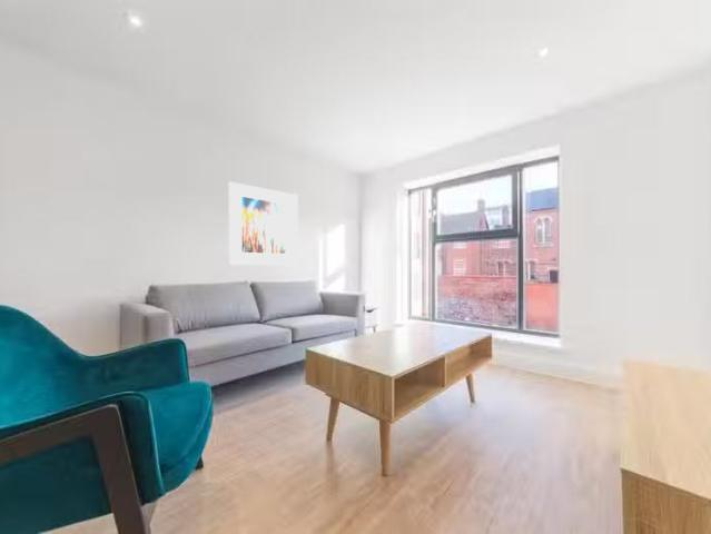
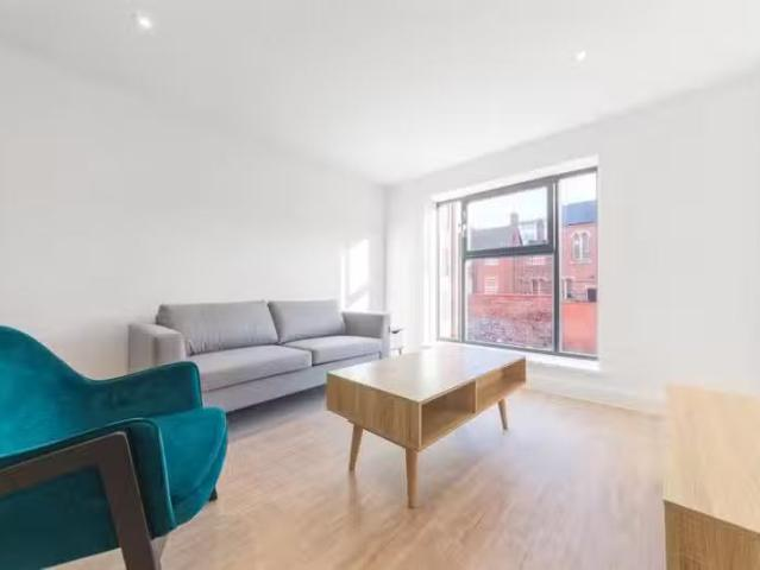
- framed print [228,180,299,266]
